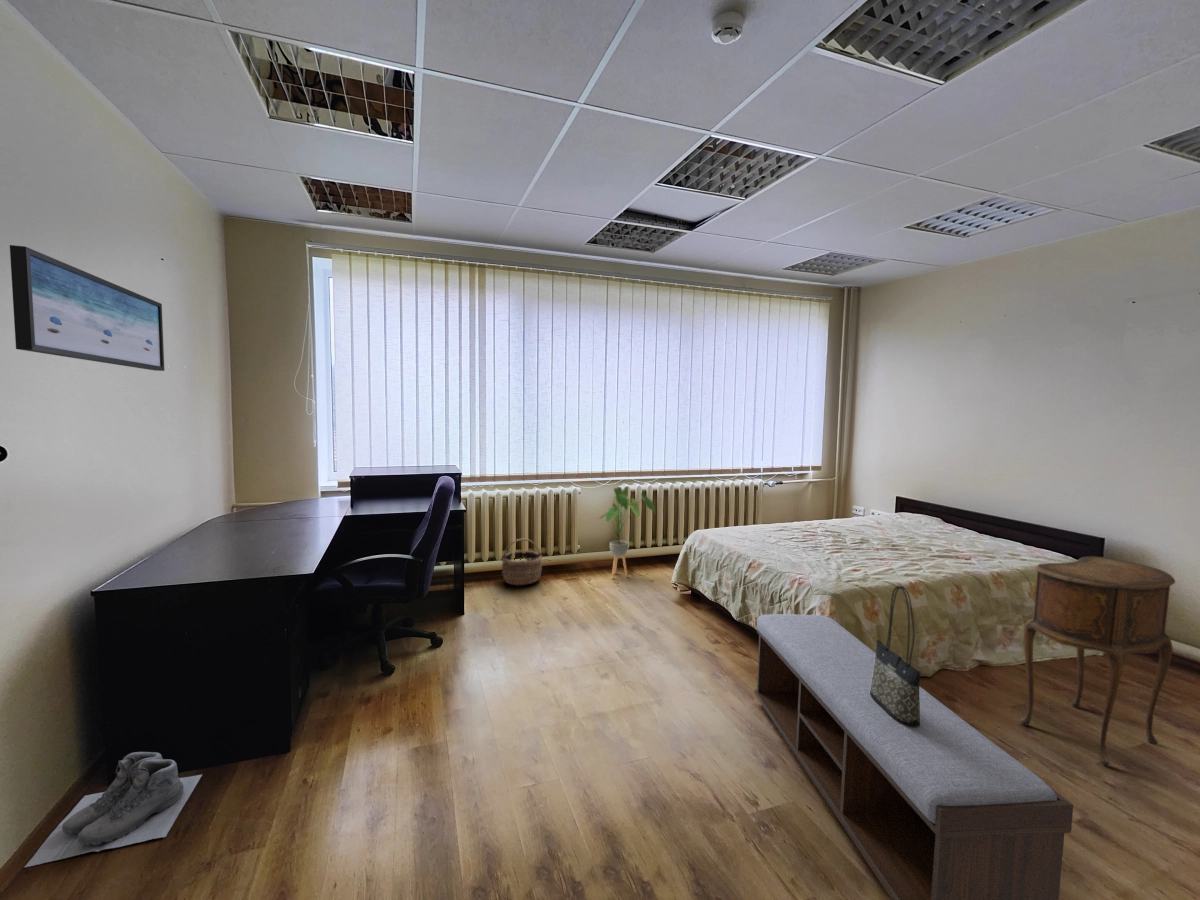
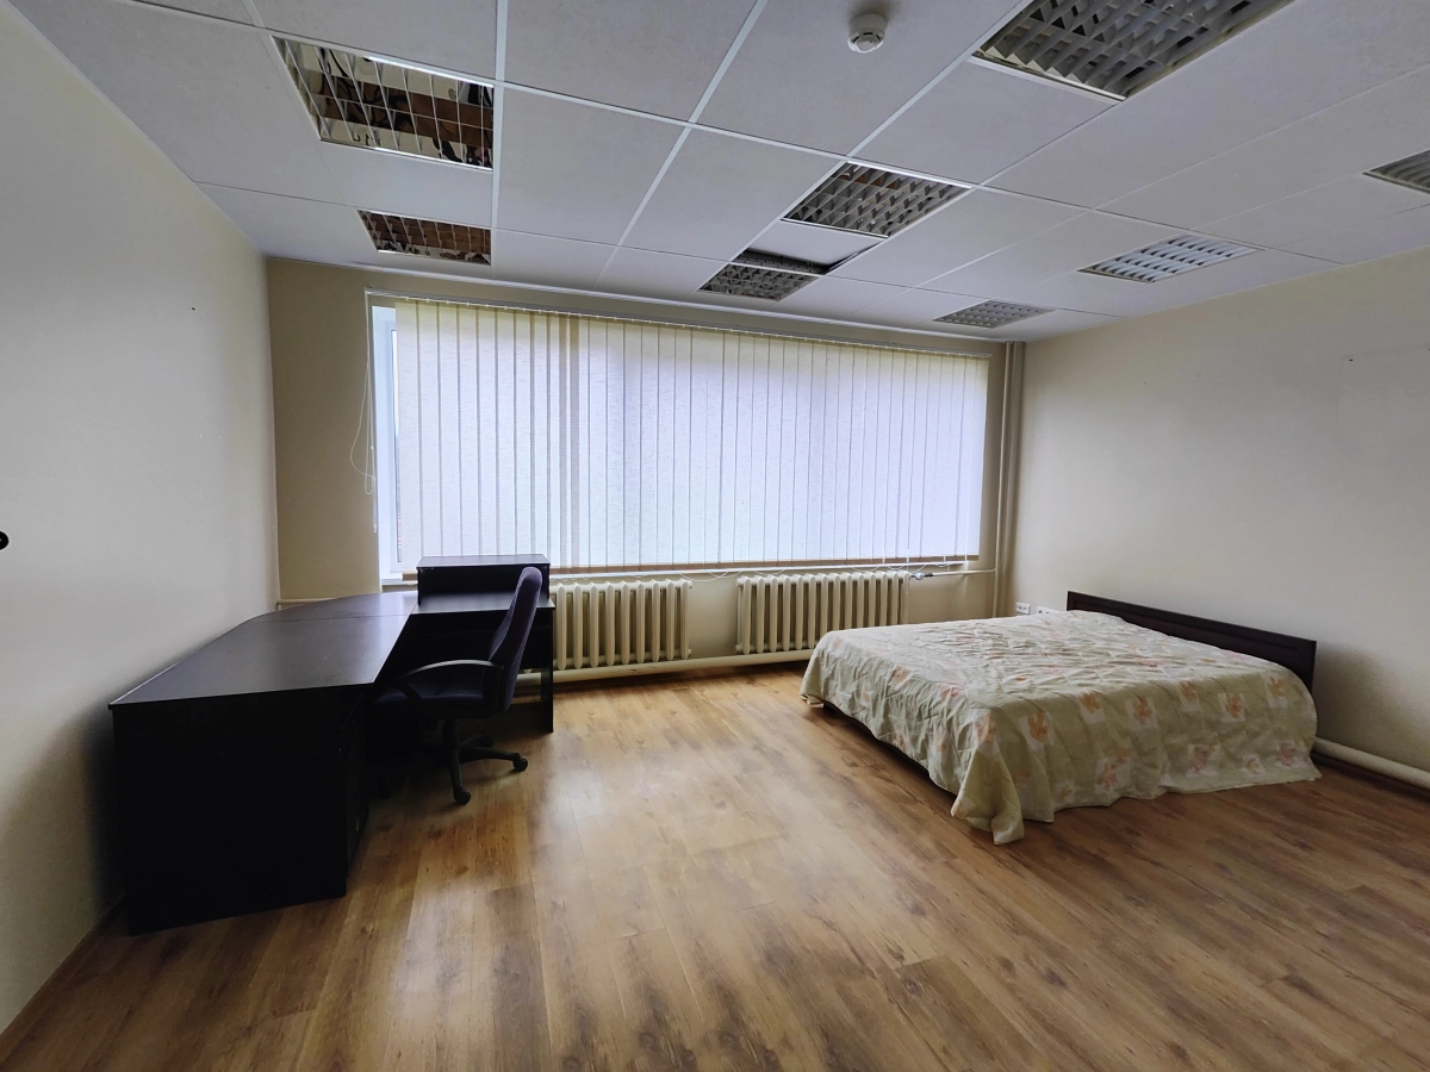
- boots [24,751,203,868]
- tote bag [870,585,922,728]
- wicker basket [500,538,543,586]
- wall art [9,244,165,372]
- house plant [598,485,656,579]
- bench [753,613,1074,900]
- side table [1019,555,1176,767]
